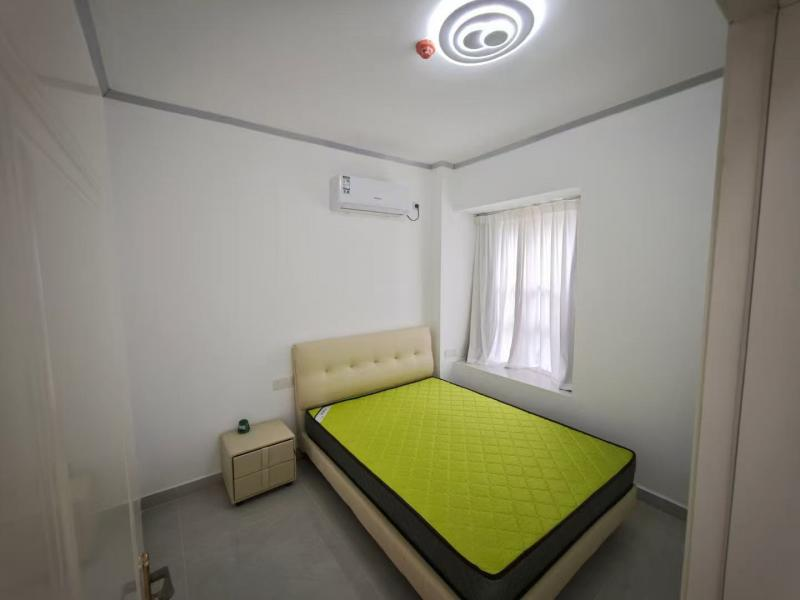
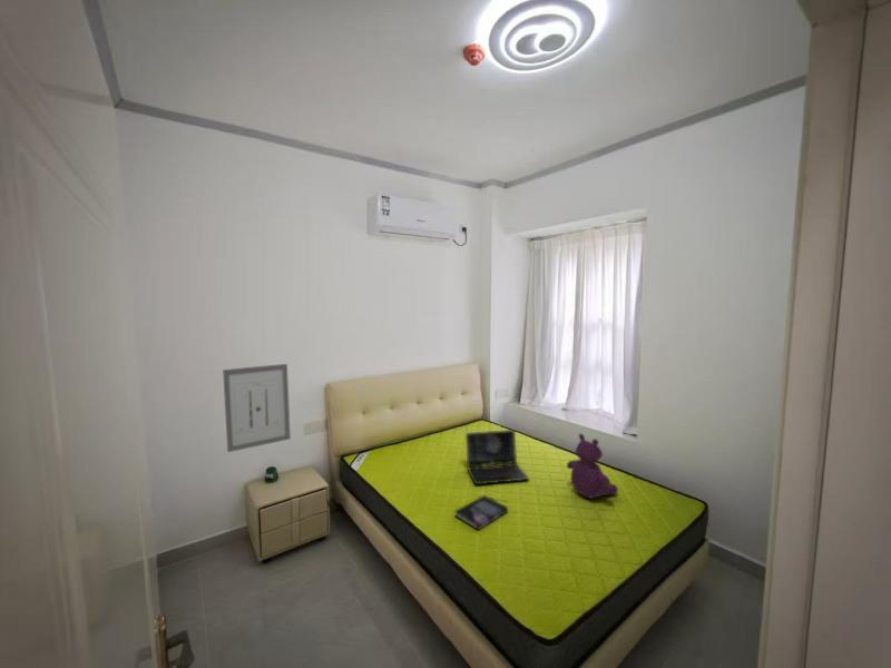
+ book [453,494,509,531]
+ teddy bear [566,432,619,500]
+ laptop [464,429,530,485]
+ wall art [222,363,292,453]
